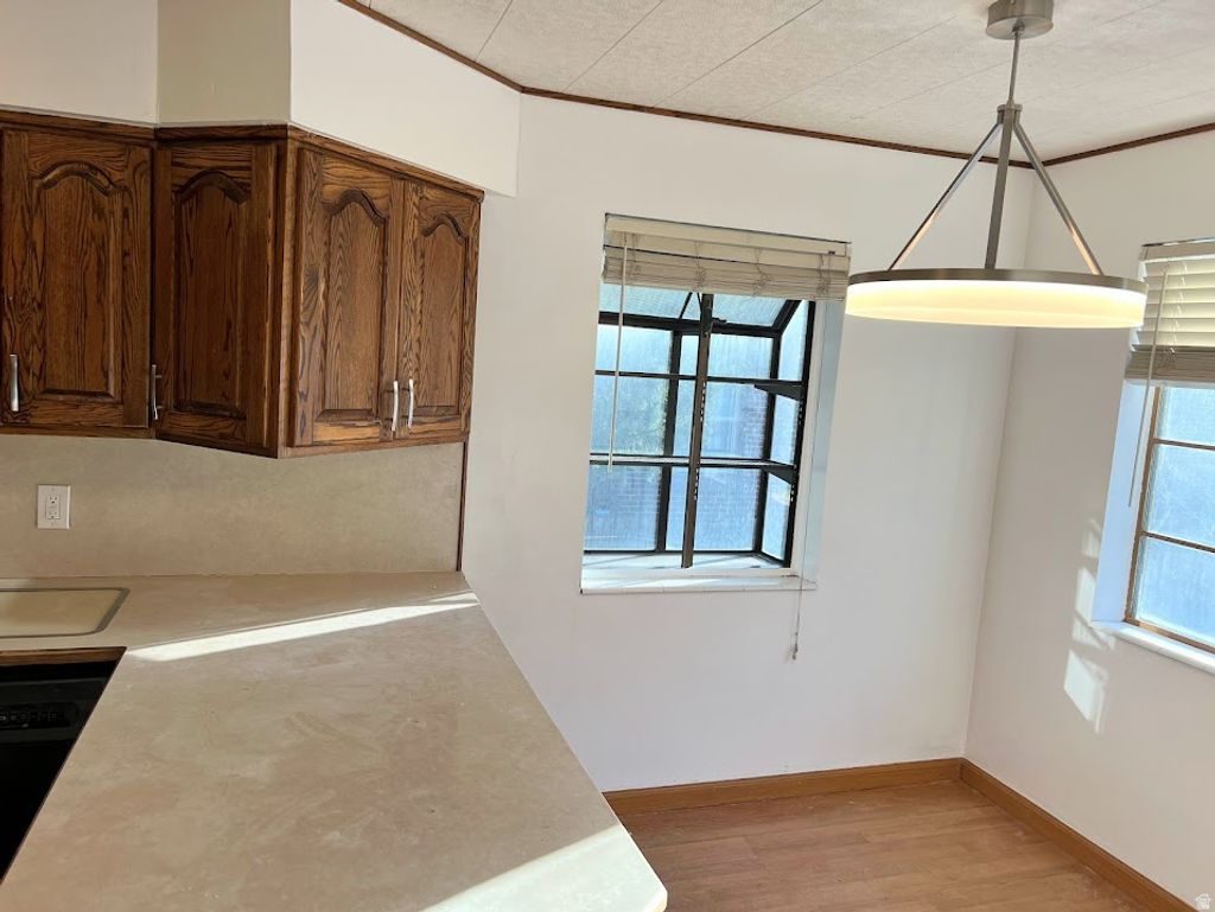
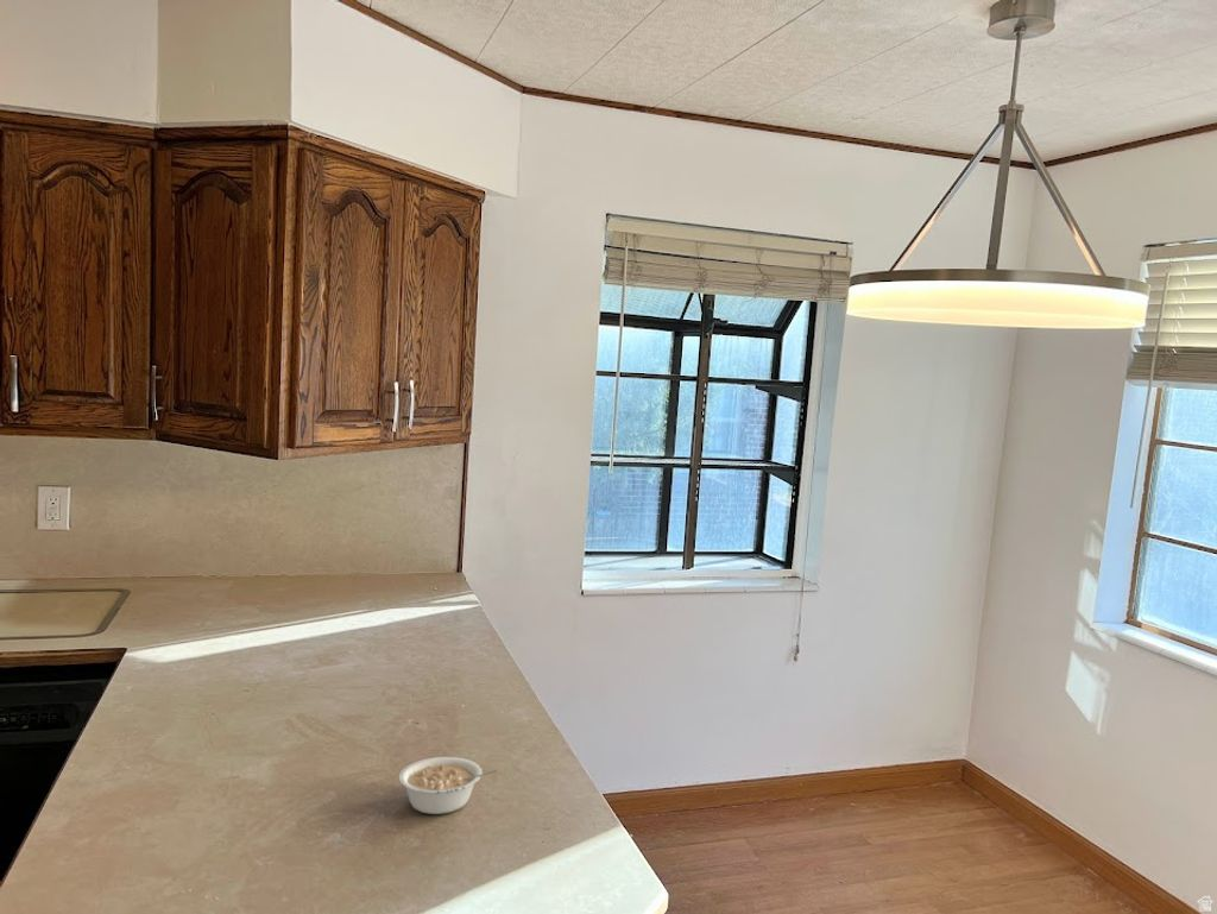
+ legume [398,756,500,815]
